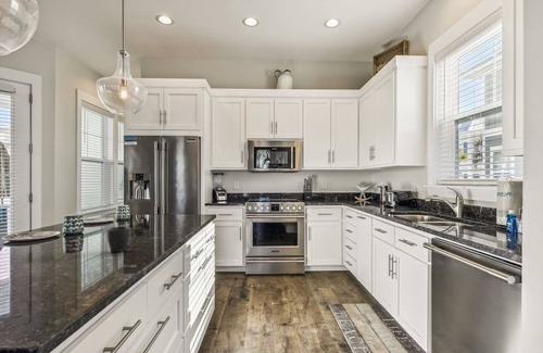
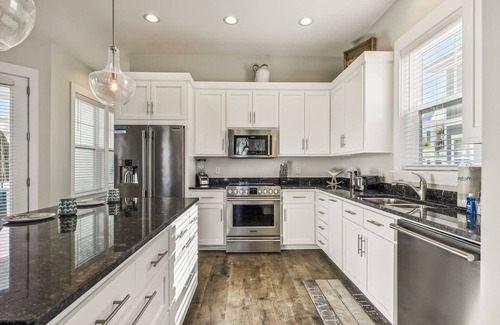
- mug [106,226,140,253]
